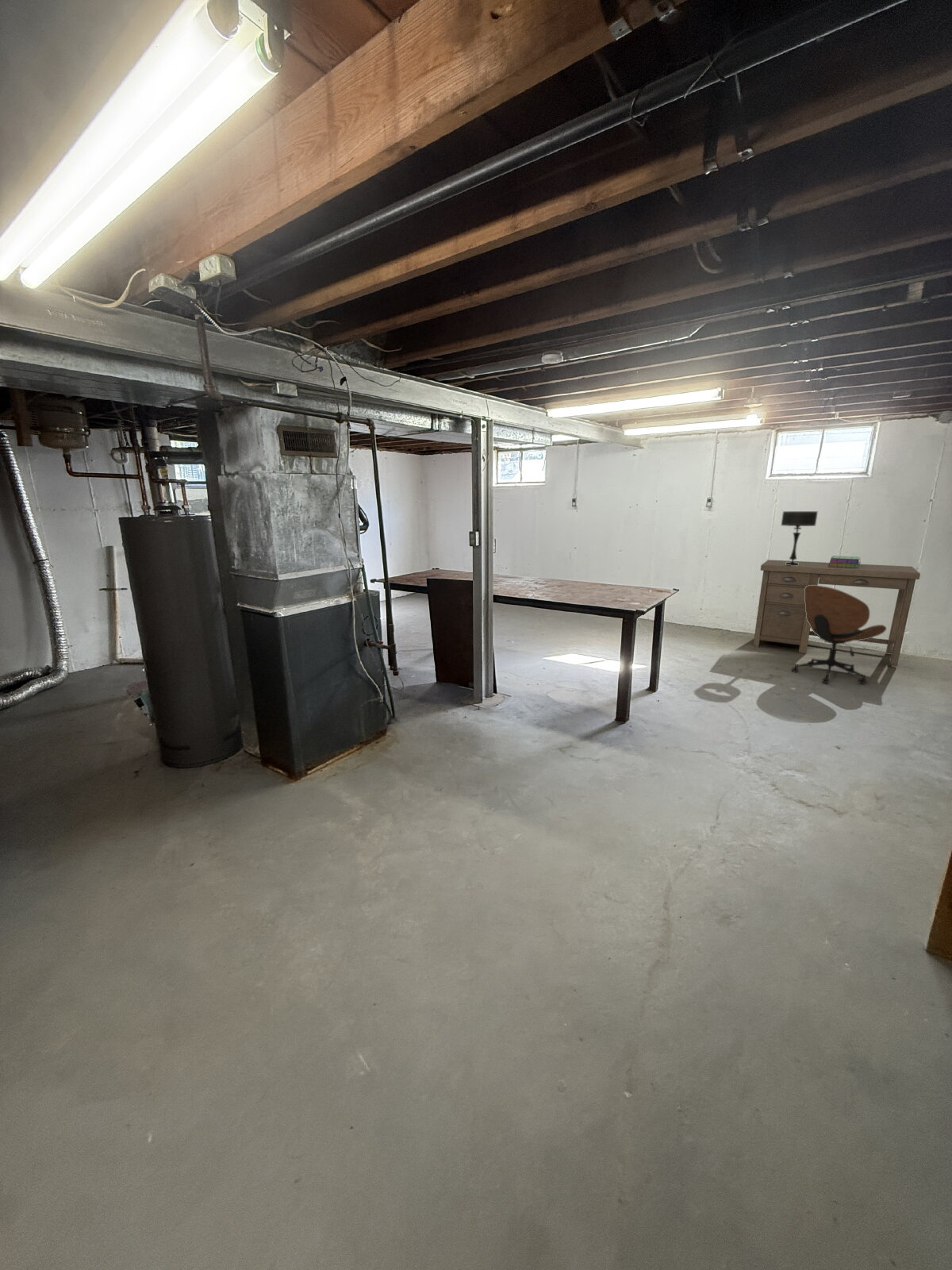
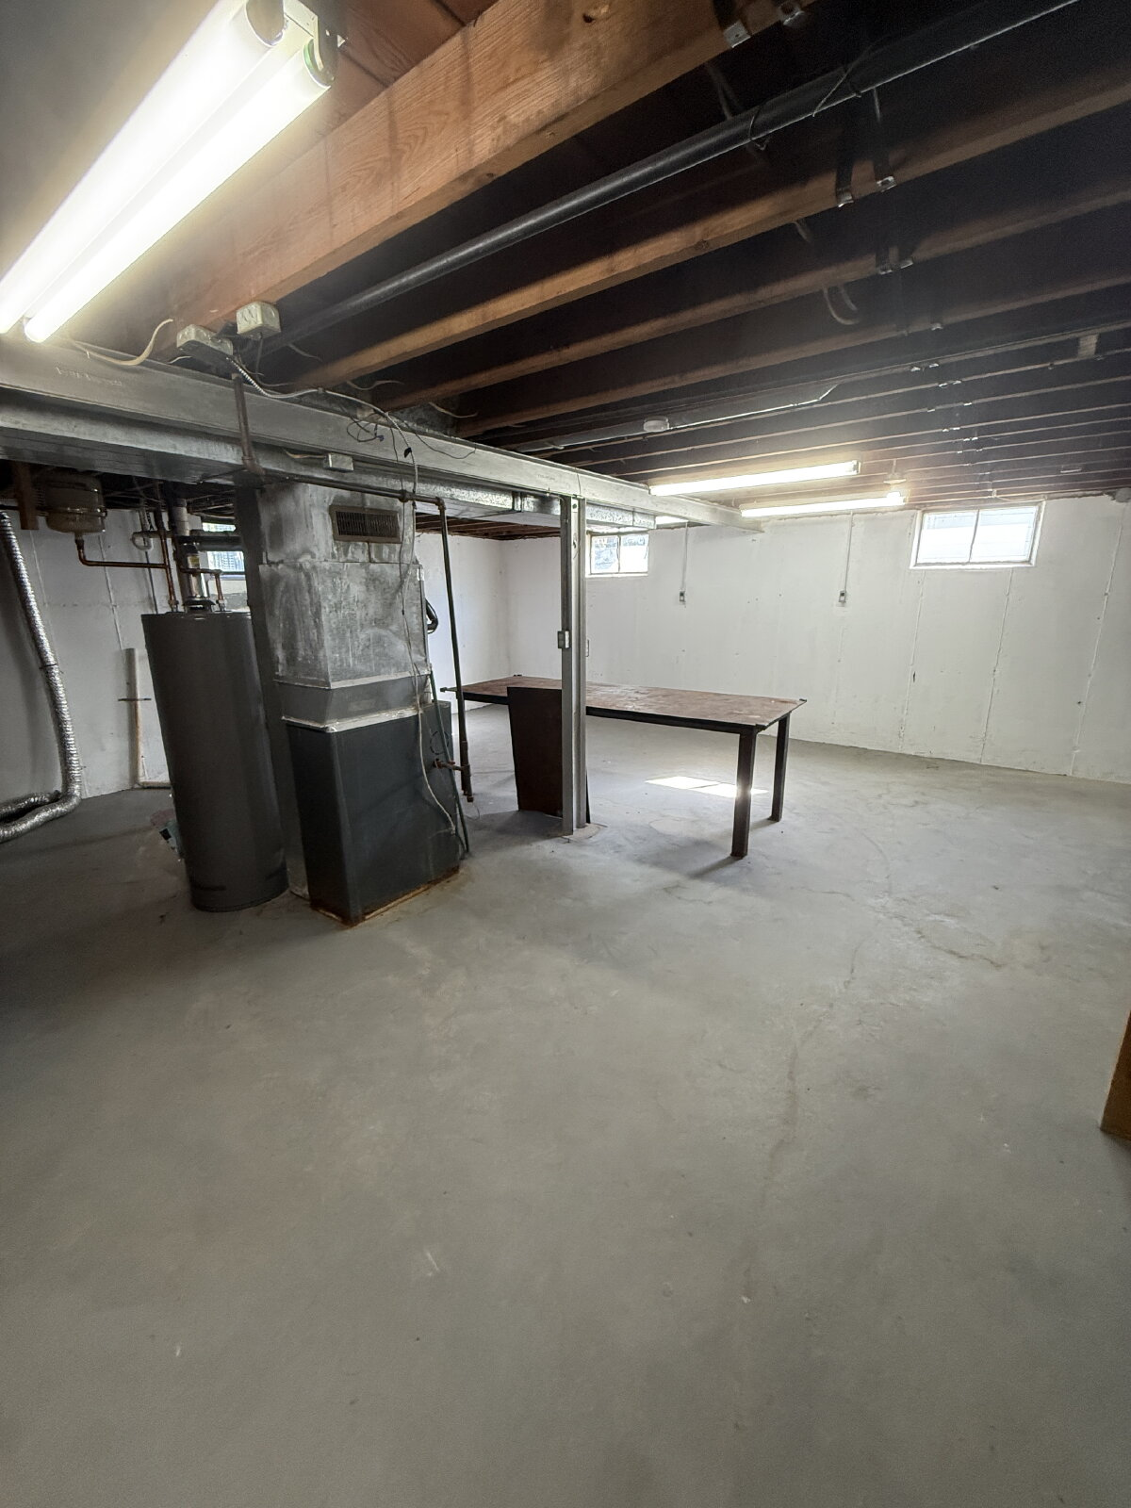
- office chair [791,585,887,685]
- table lamp [781,510,819,566]
- stack of books [829,555,862,568]
- desk [752,559,921,667]
